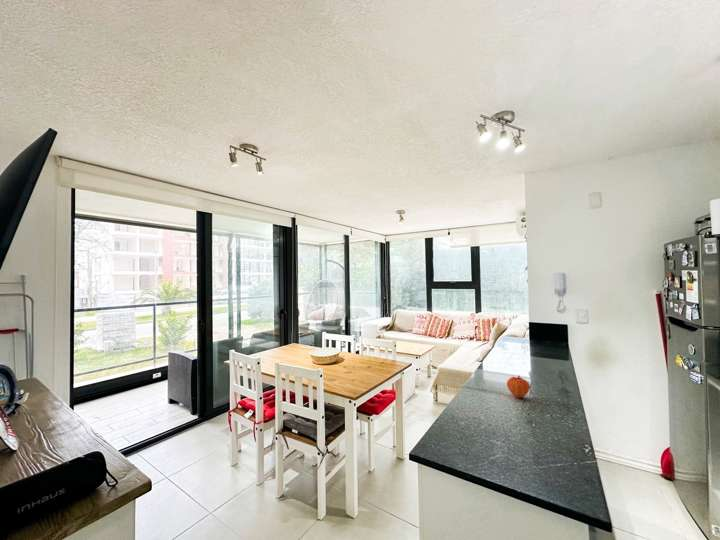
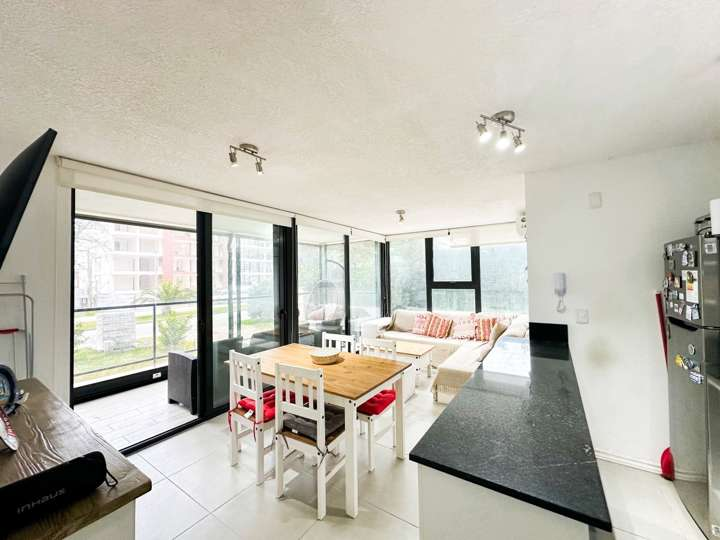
- fruit [506,374,531,399]
